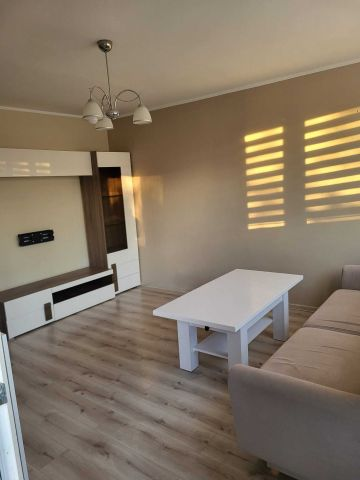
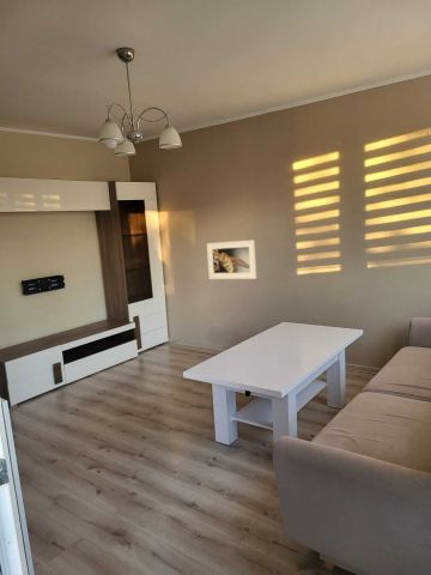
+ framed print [206,238,257,280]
